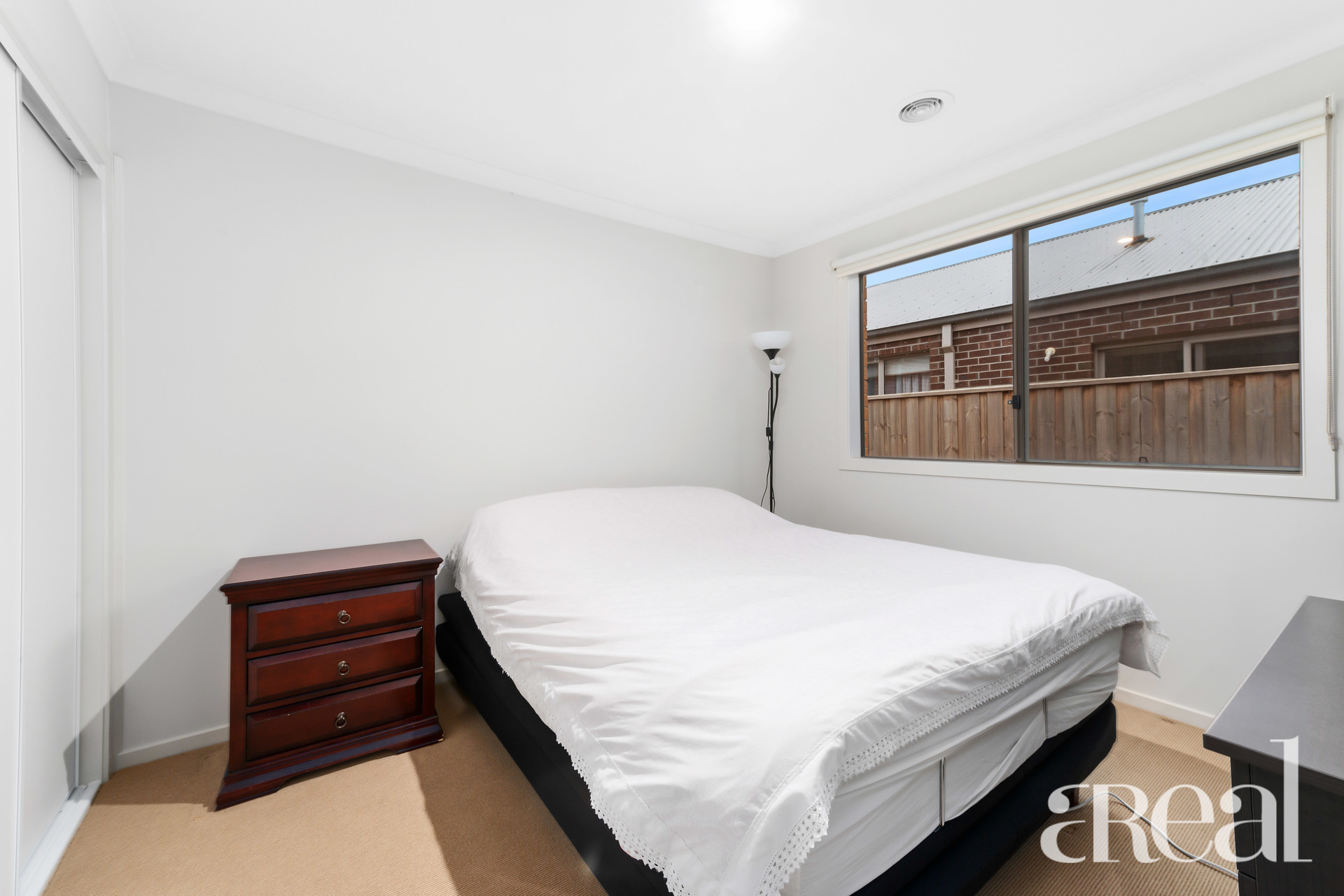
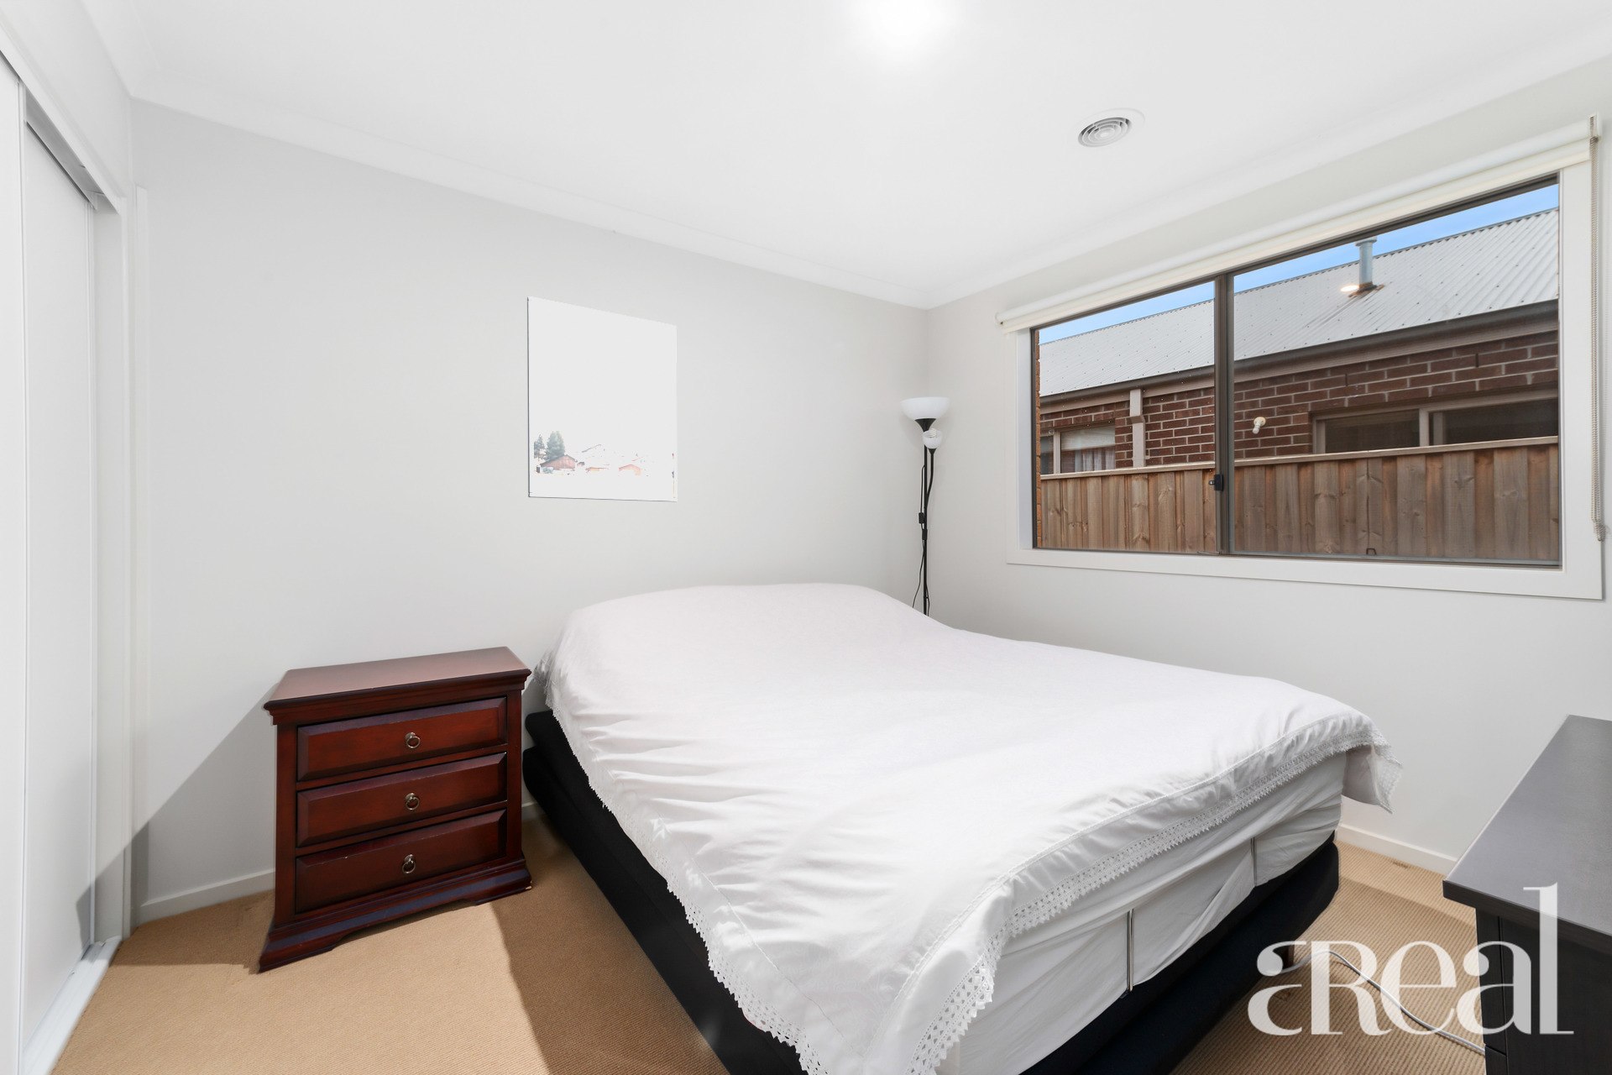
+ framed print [527,295,678,503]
